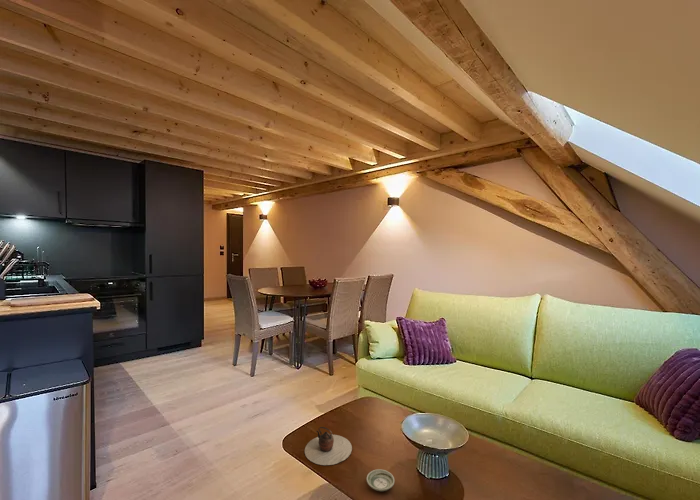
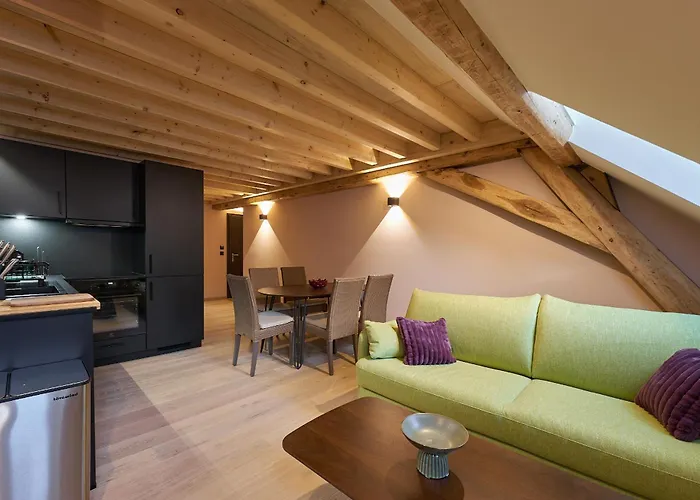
- teapot [304,426,353,466]
- saucer [366,468,396,492]
